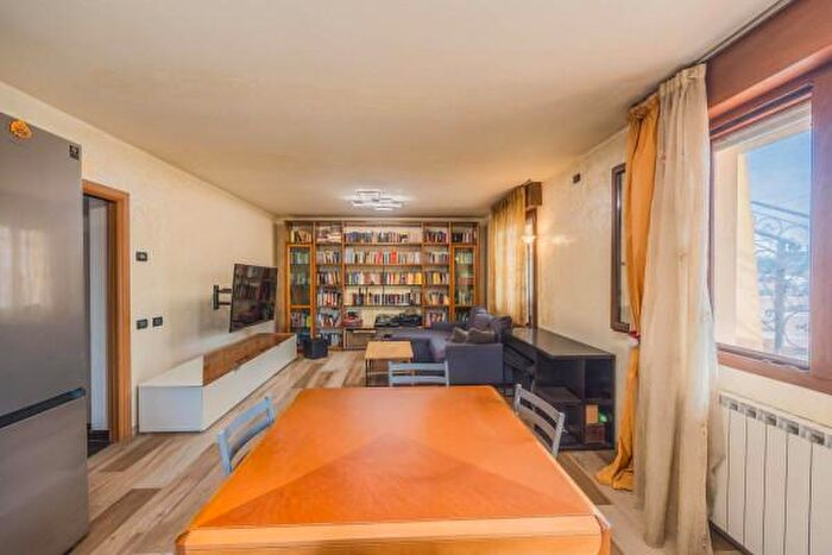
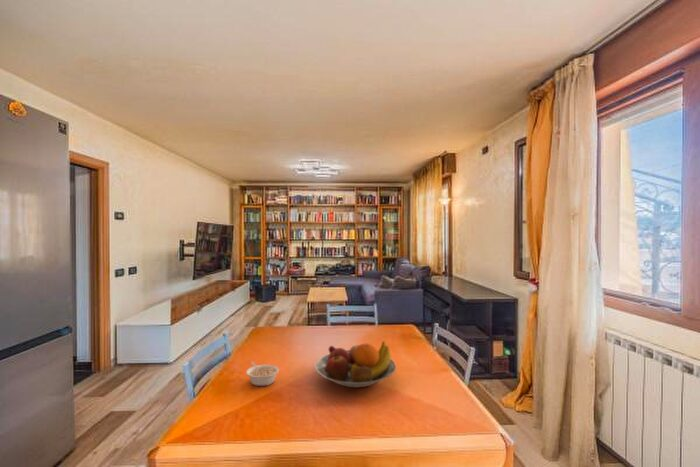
+ fruit bowl [314,340,397,388]
+ legume [245,361,280,387]
